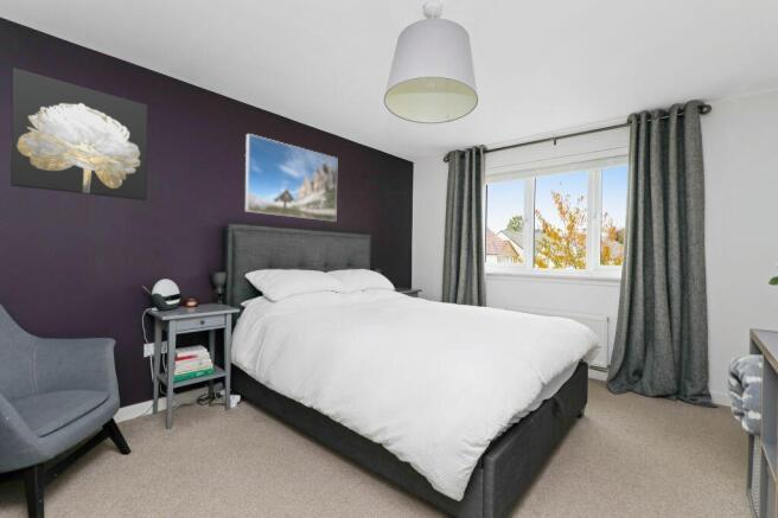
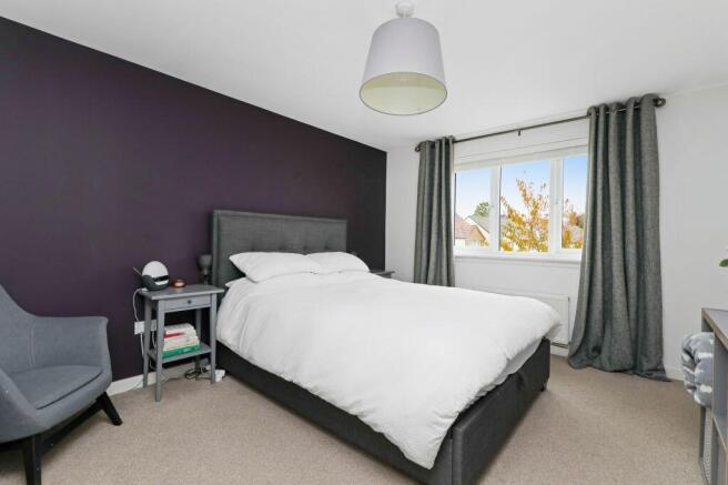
- wall art [9,66,149,202]
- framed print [244,133,338,223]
